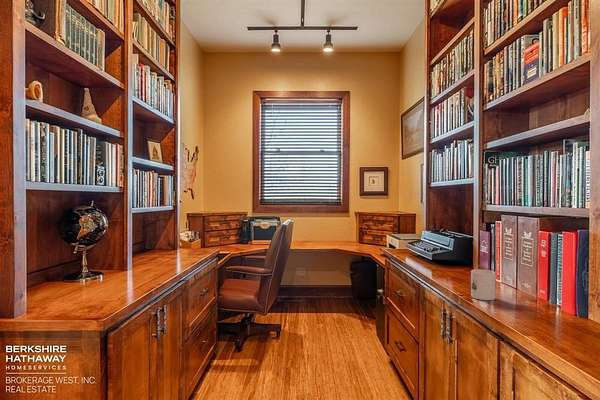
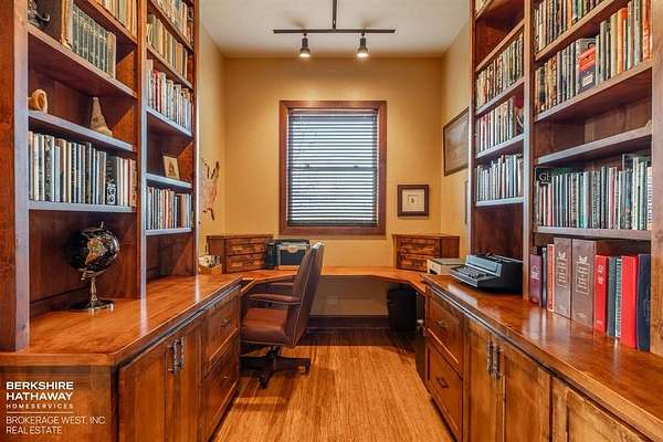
- mug [470,268,496,301]
